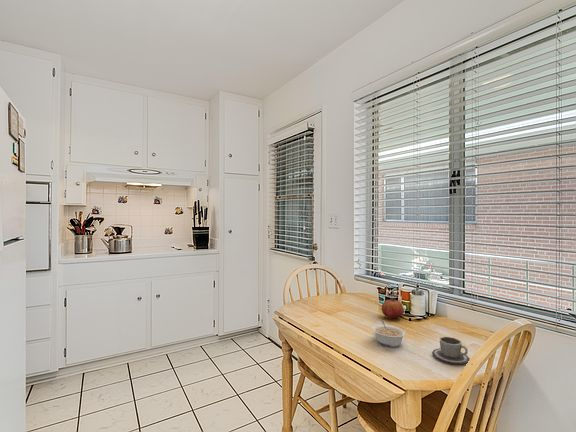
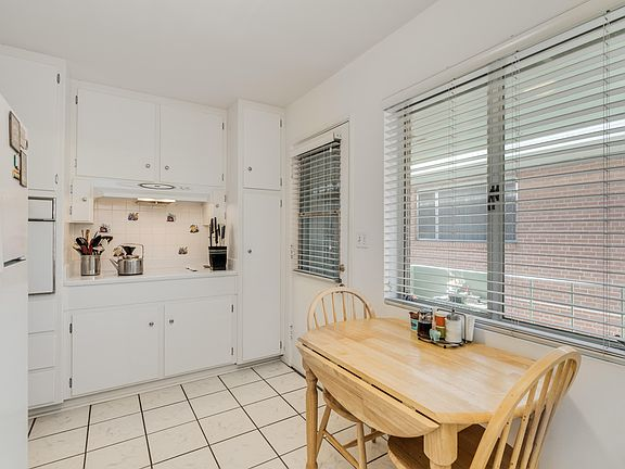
- fruit [381,297,405,319]
- cup [431,336,470,365]
- legume [371,319,407,348]
